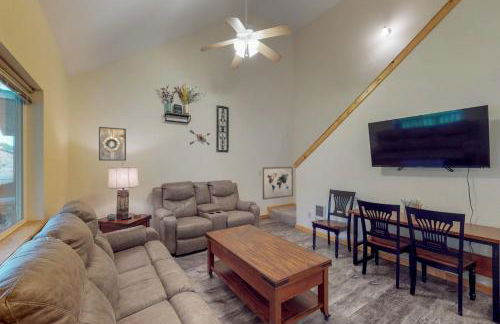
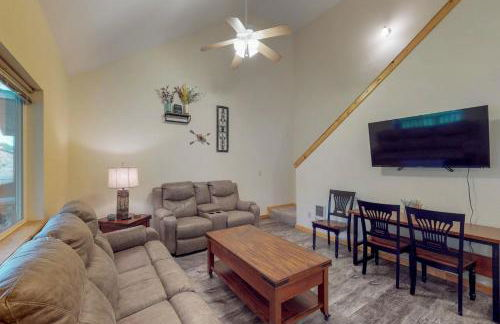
- wall art [262,166,294,201]
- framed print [98,126,127,162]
